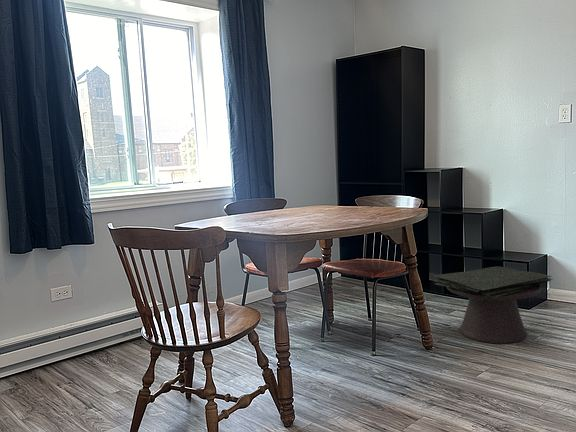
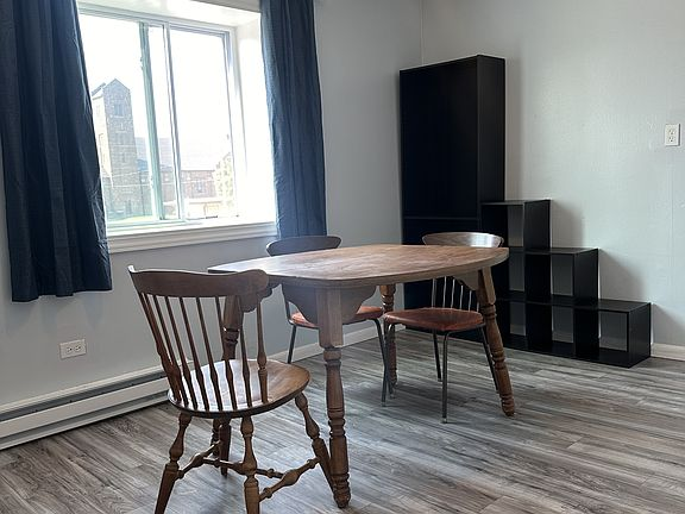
- side table [432,266,554,345]
